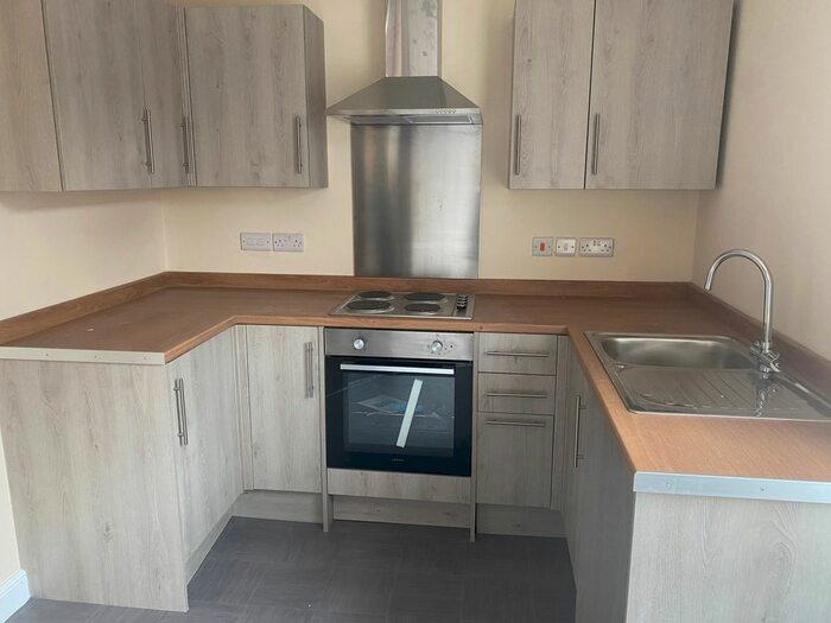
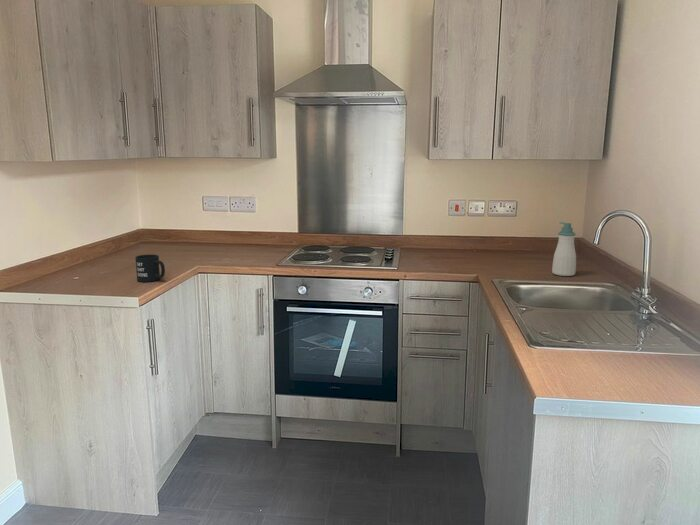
+ mug [134,253,166,283]
+ soap bottle [551,221,577,277]
